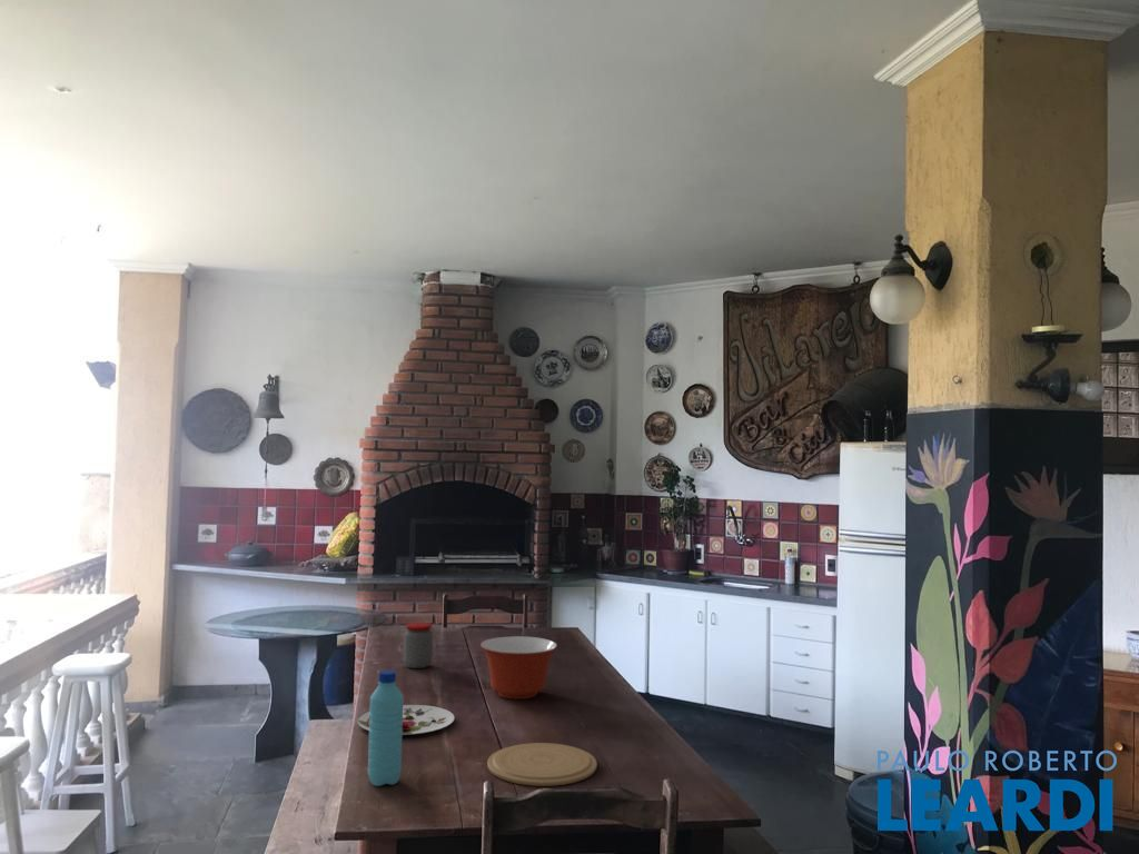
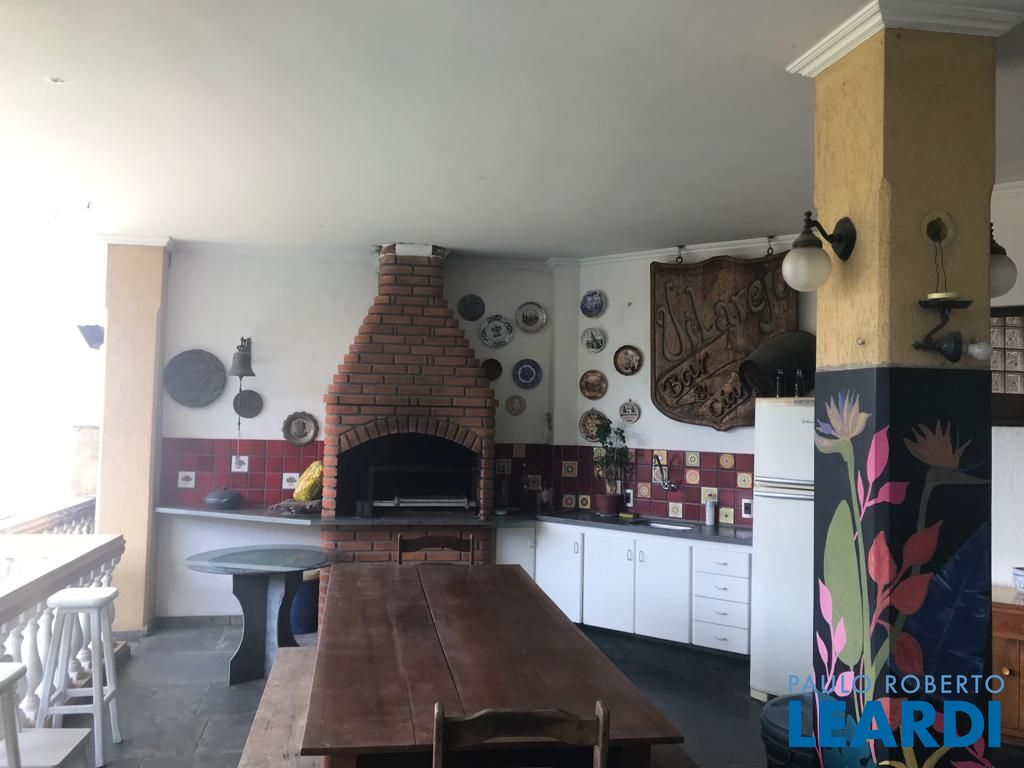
- plate [357,704,456,736]
- jar [403,622,434,669]
- mixing bowl [479,635,558,701]
- water bottle [367,669,404,787]
- plate [486,742,598,787]
